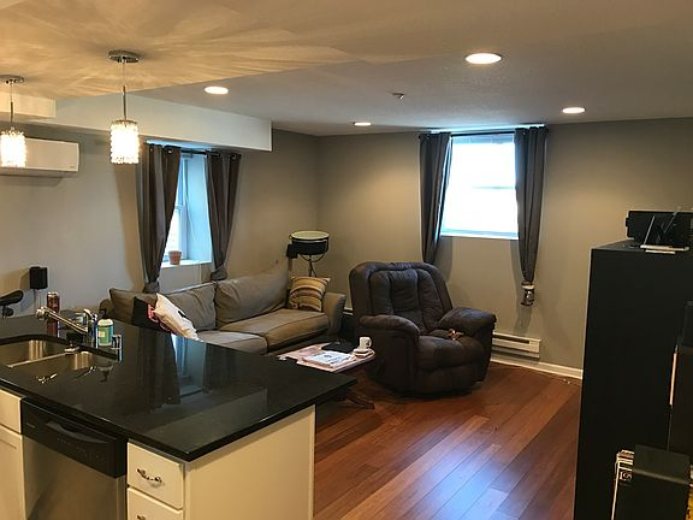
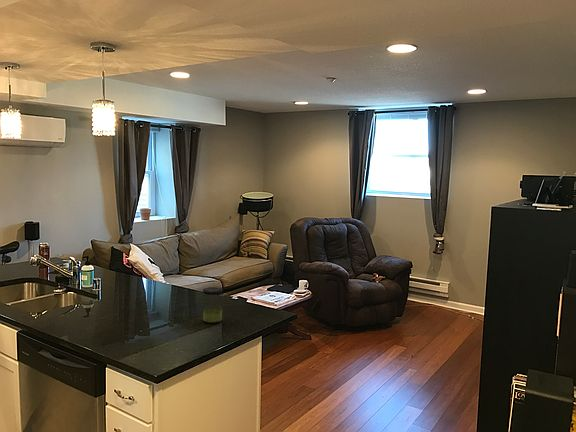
+ jar [202,286,224,323]
